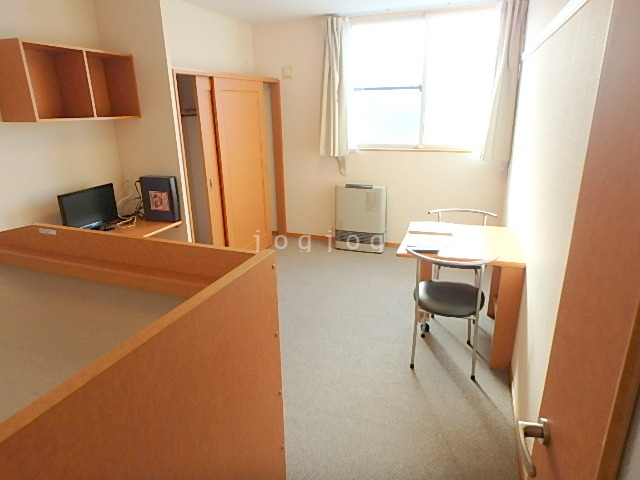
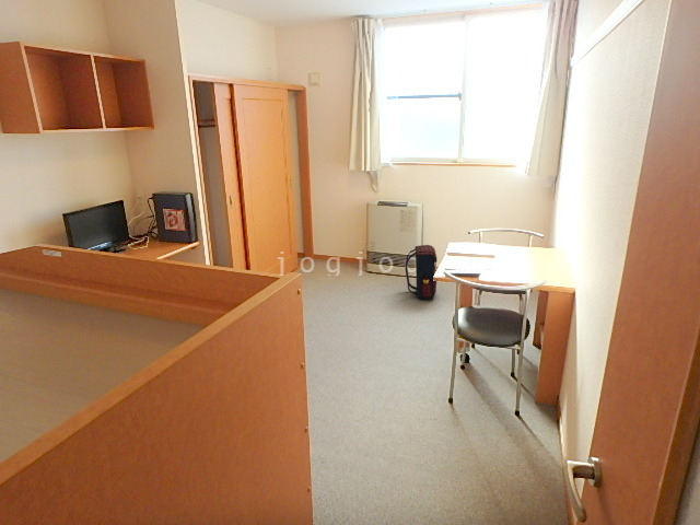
+ satchel [405,244,439,301]
